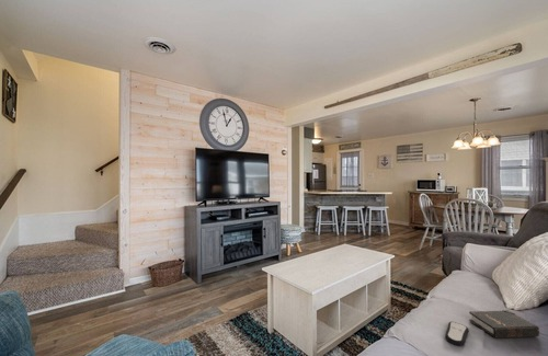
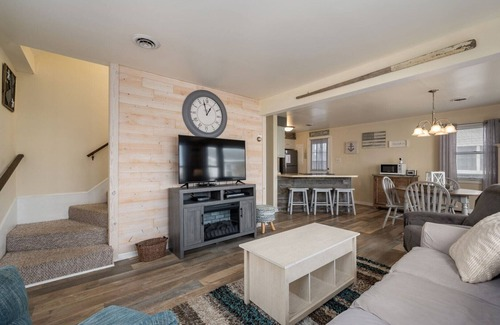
- hardback book [468,309,540,340]
- remote control [444,321,470,347]
